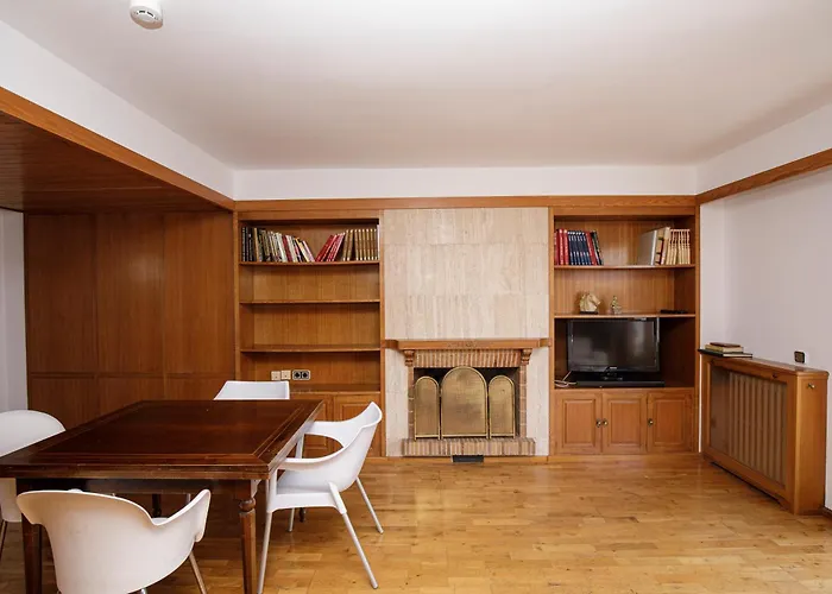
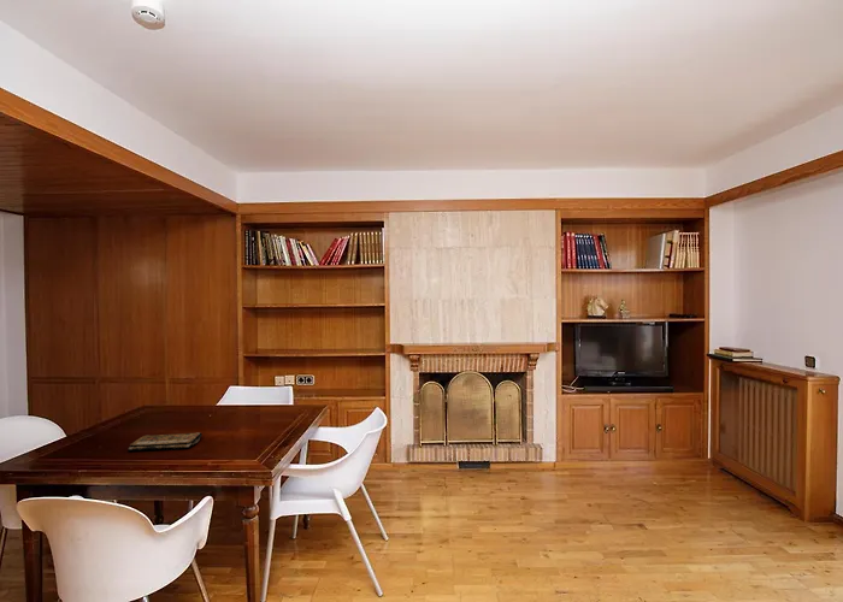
+ book [126,431,204,453]
